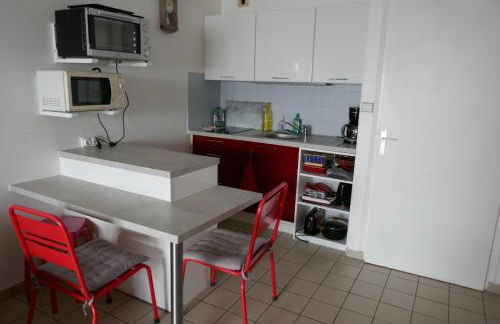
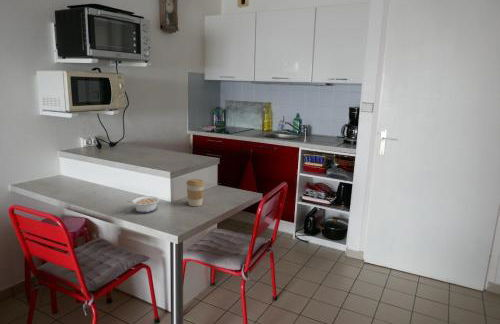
+ coffee cup [185,178,206,207]
+ legume [126,195,160,214]
